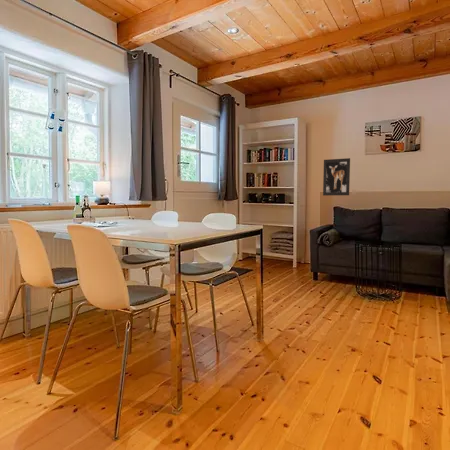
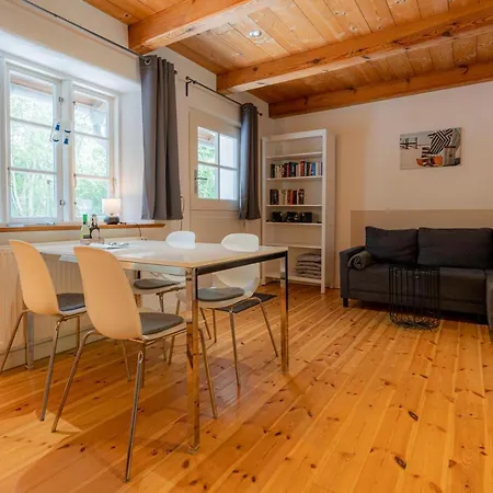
- wall art [322,157,351,197]
